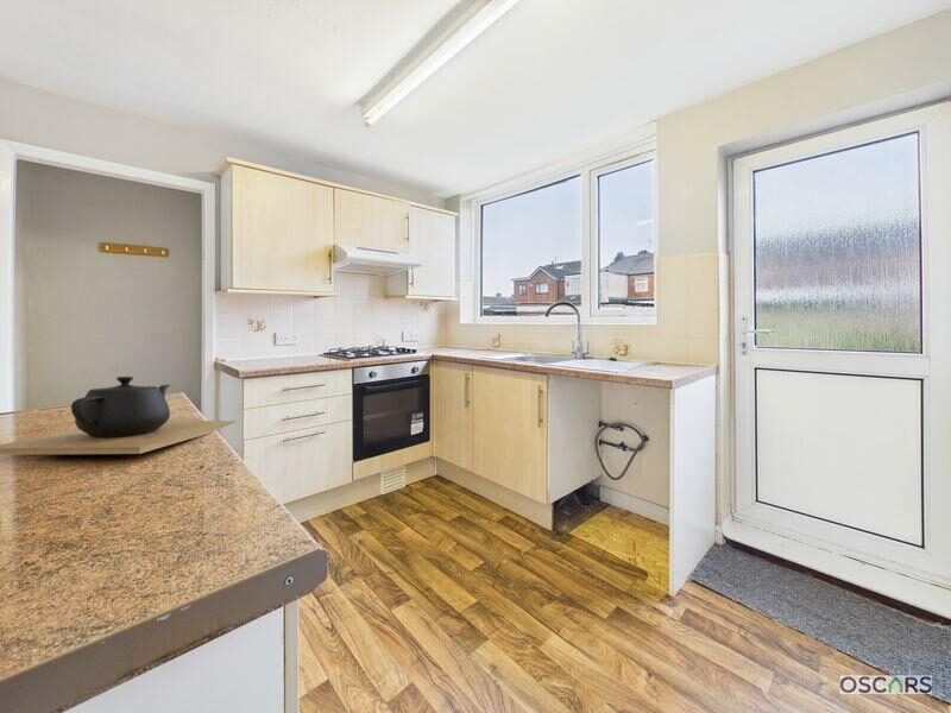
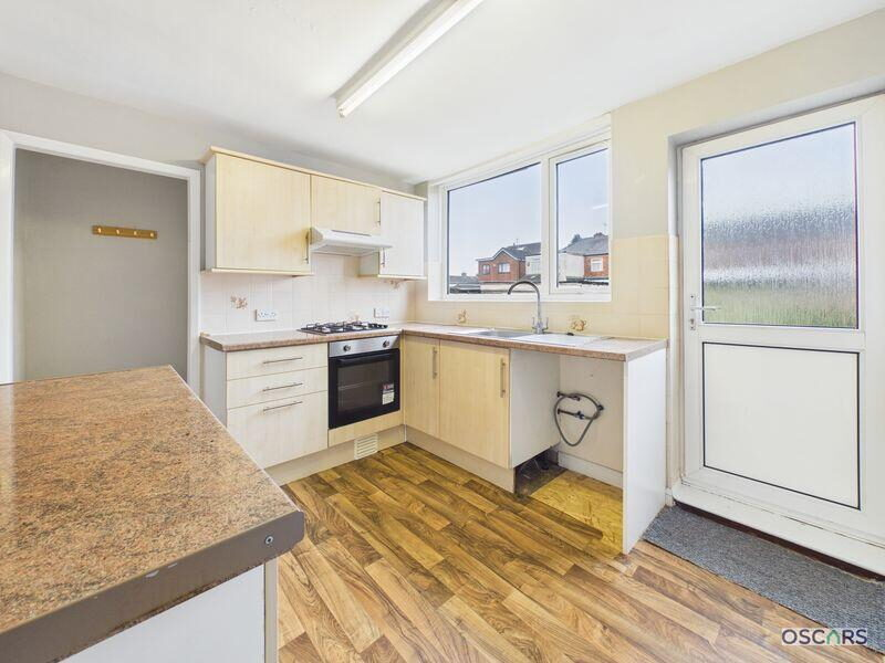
- teapot [0,376,237,456]
